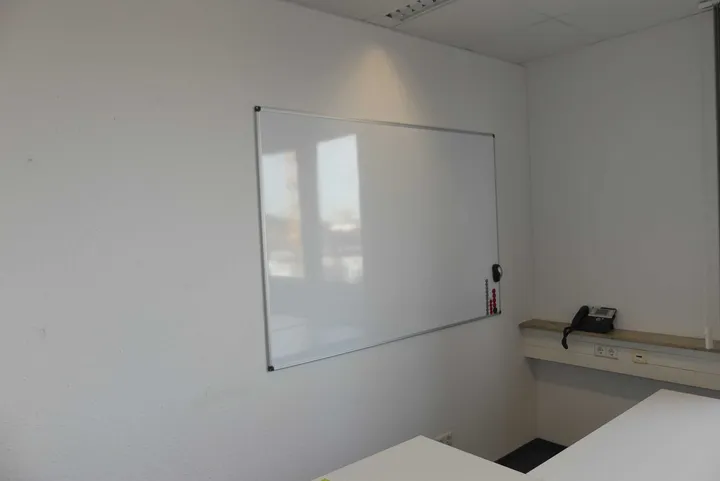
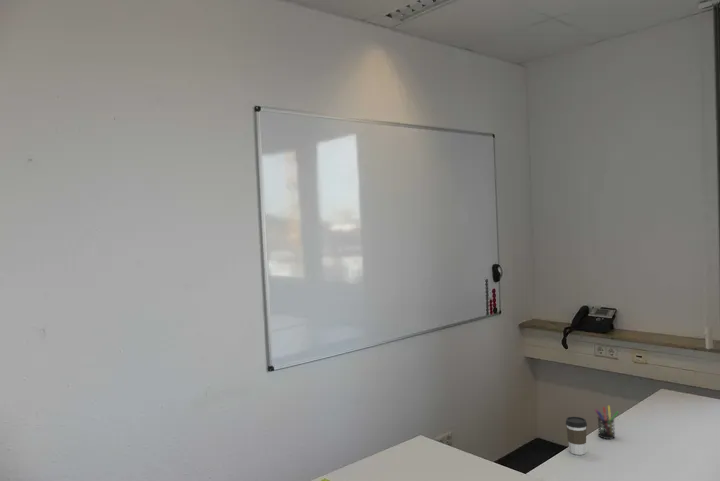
+ pen holder [594,405,620,440]
+ coffee cup [565,416,588,456]
